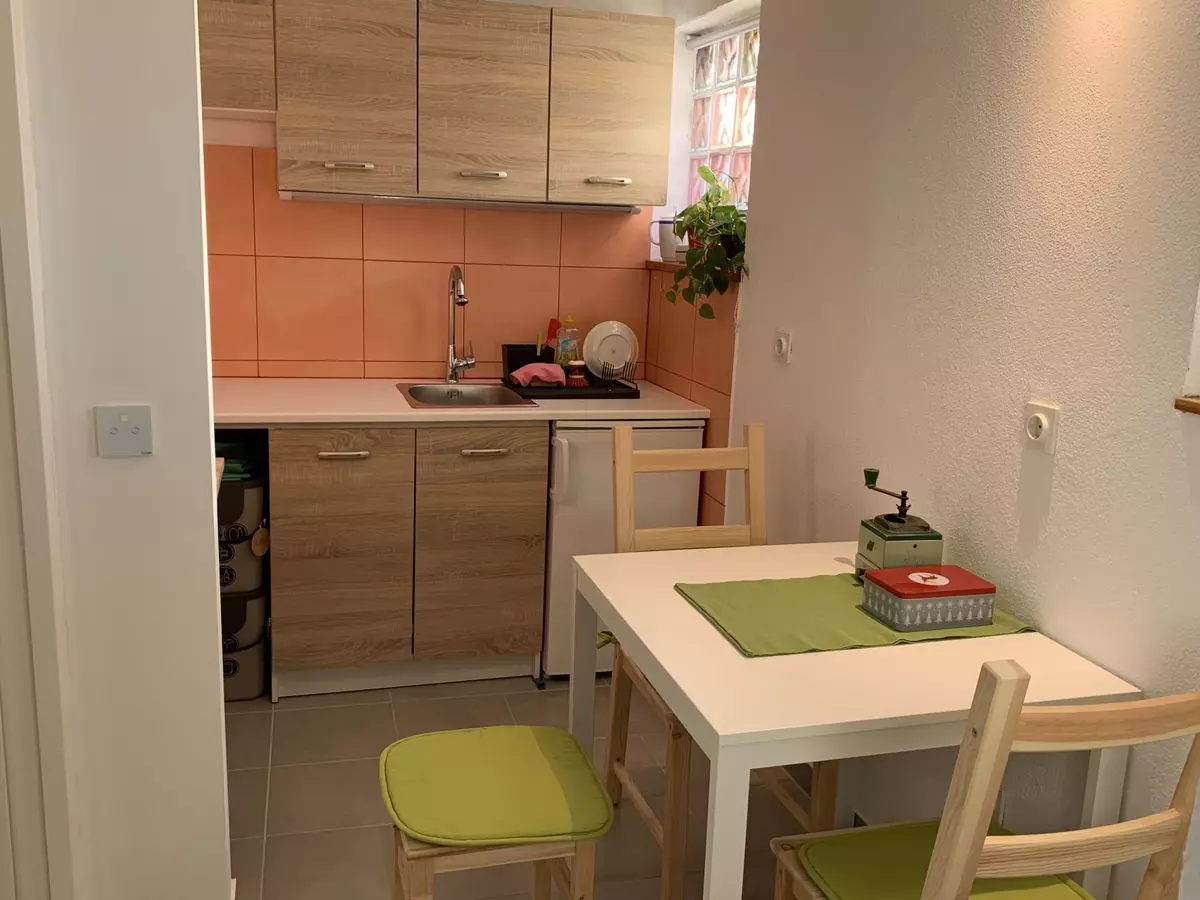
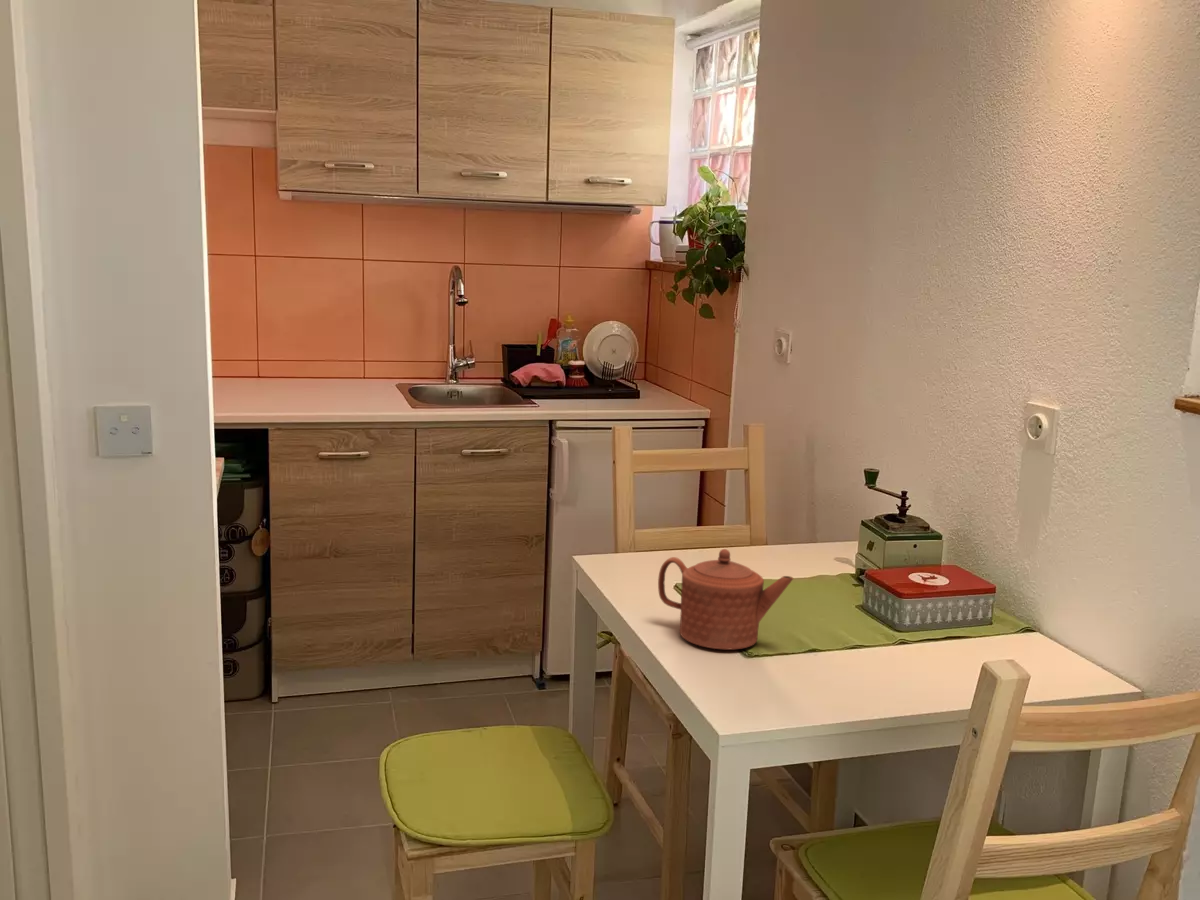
+ teapot [657,548,794,650]
